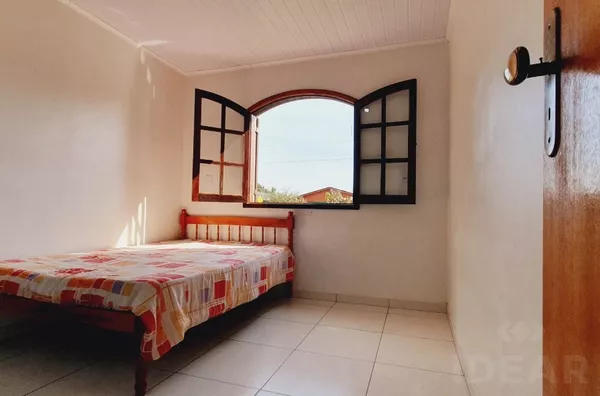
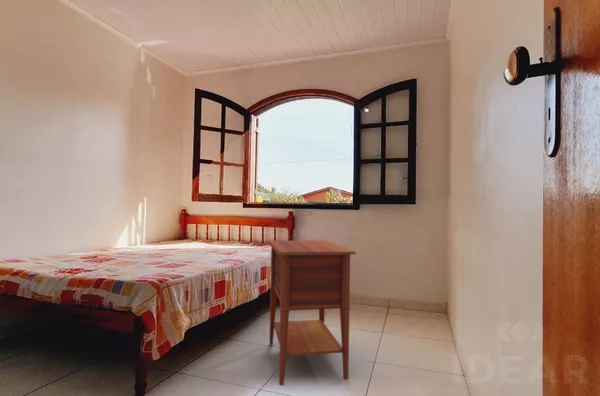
+ nightstand [267,239,357,386]
